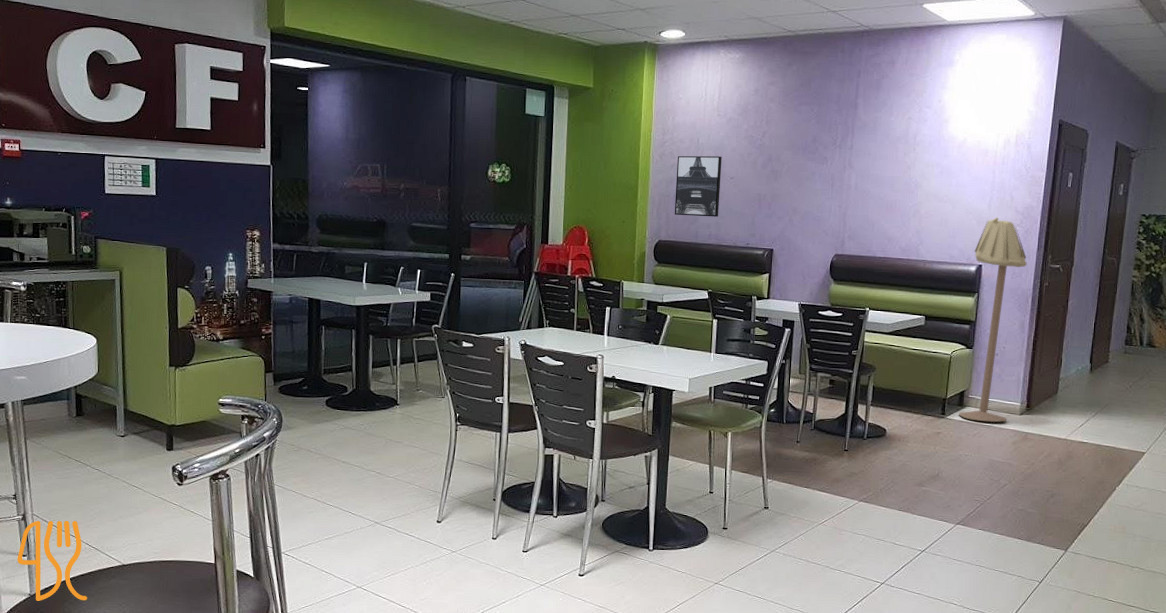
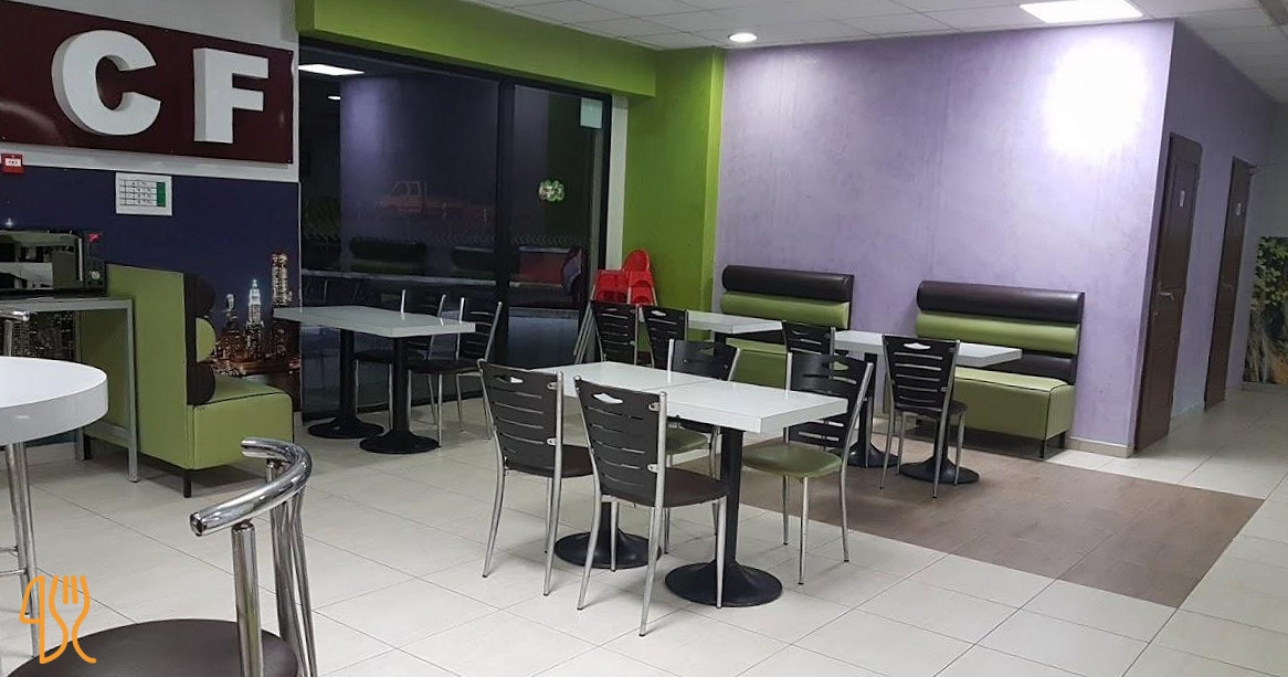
- floor lamp [958,217,1028,423]
- wall art [674,155,723,218]
